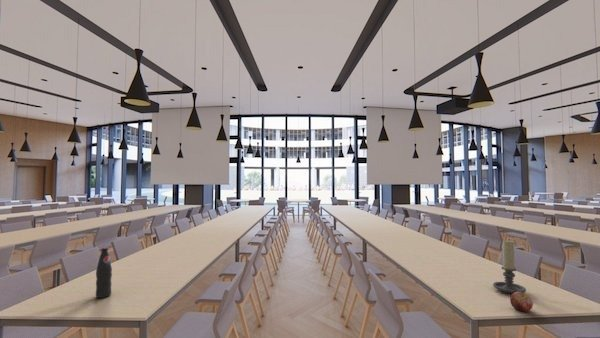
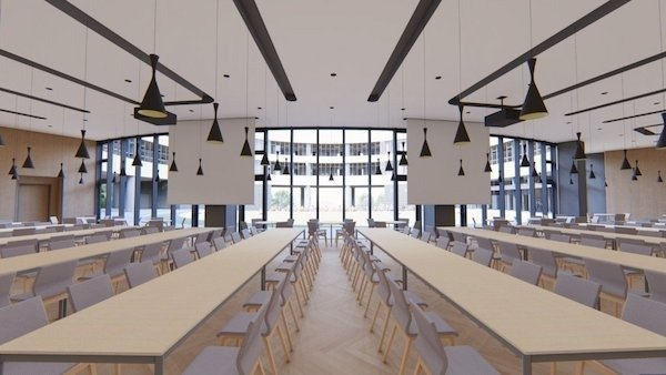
- apple [509,292,534,313]
- candle holder [492,239,527,295]
- bottle [95,247,113,299]
